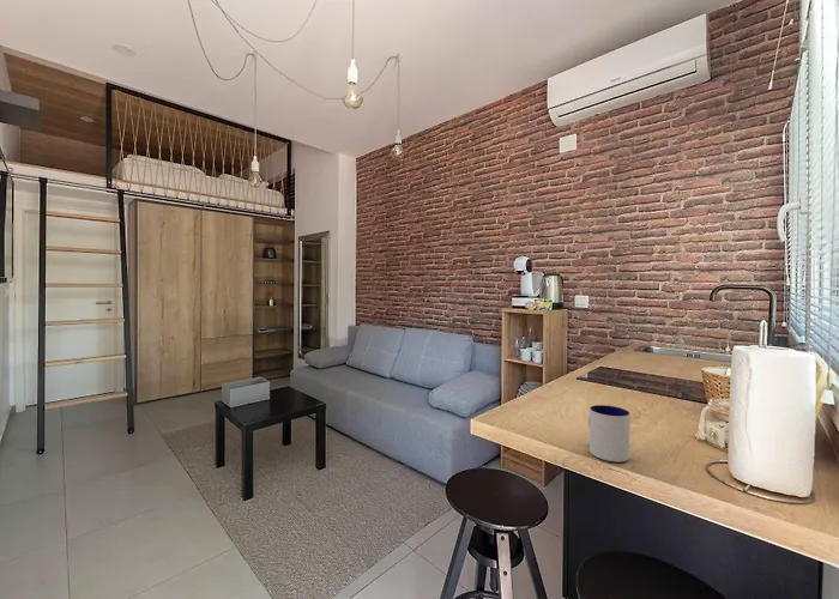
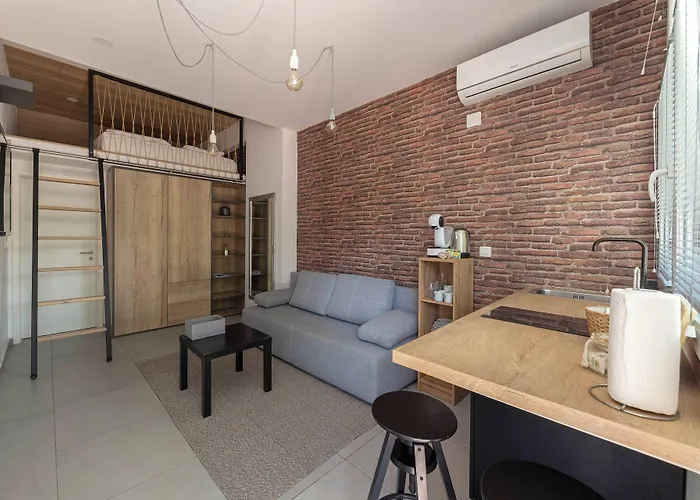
- mug [588,404,632,462]
